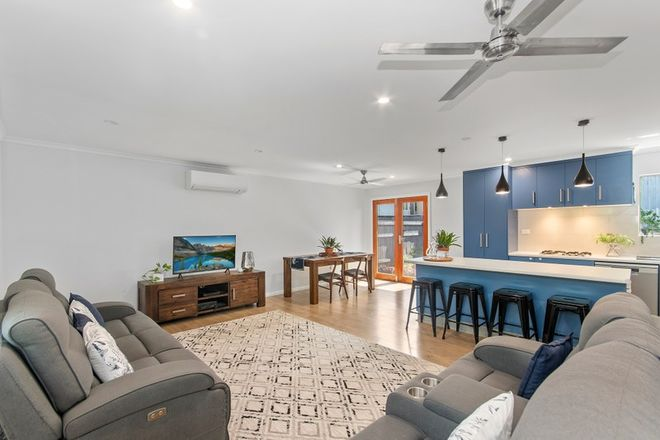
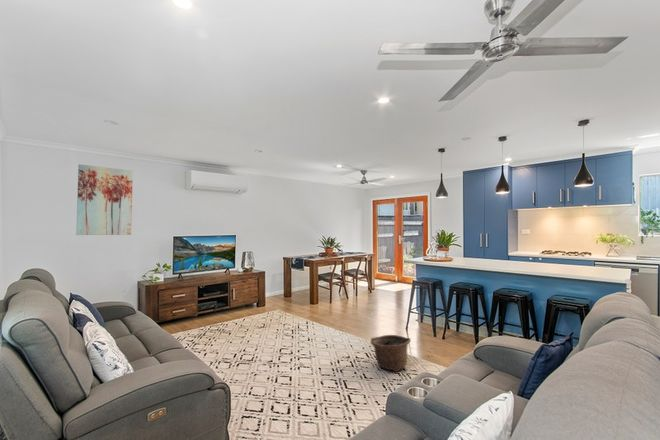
+ basket [370,334,412,373]
+ wall art [75,163,134,236]
